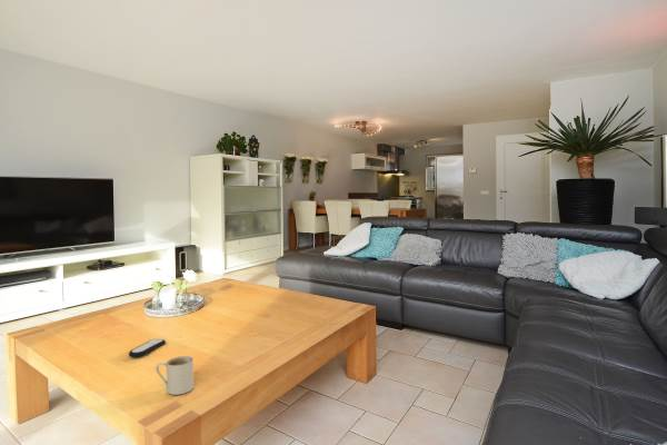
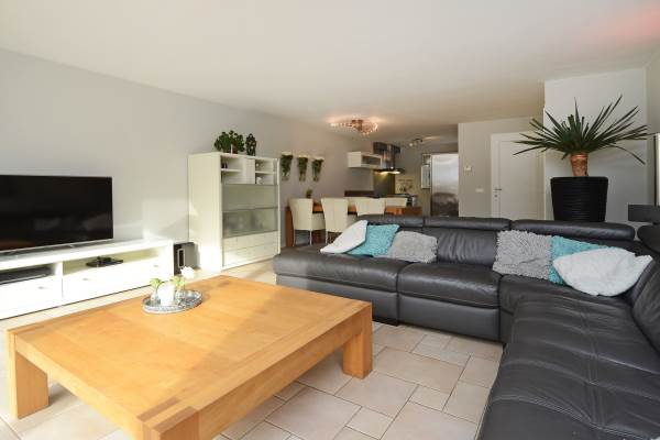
- mug [155,355,195,396]
- remote control [128,338,167,358]
